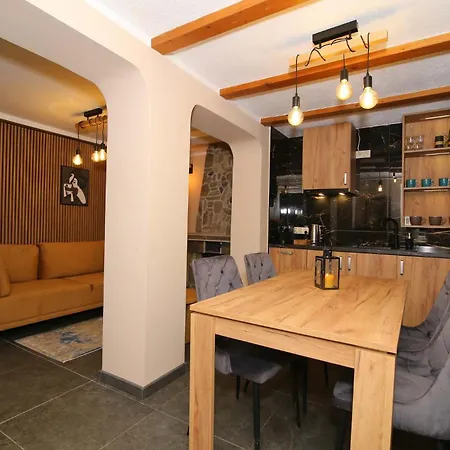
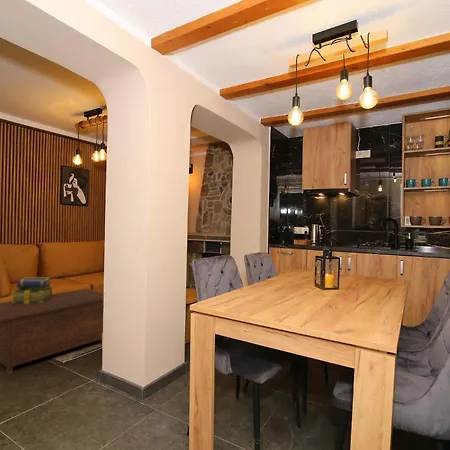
+ cabinet [0,288,104,375]
+ stack of books [11,276,53,304]
